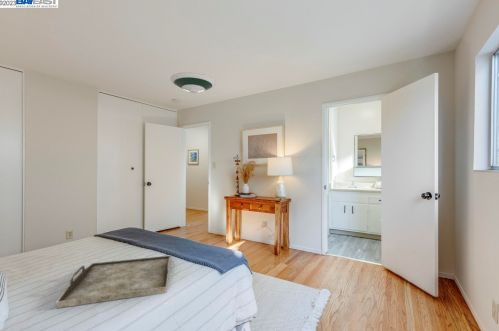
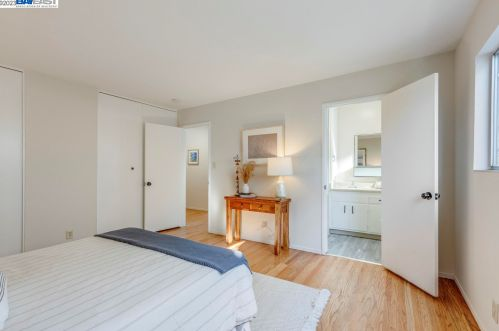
- serving tray [55,255,172,309]
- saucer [169,71,217,94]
